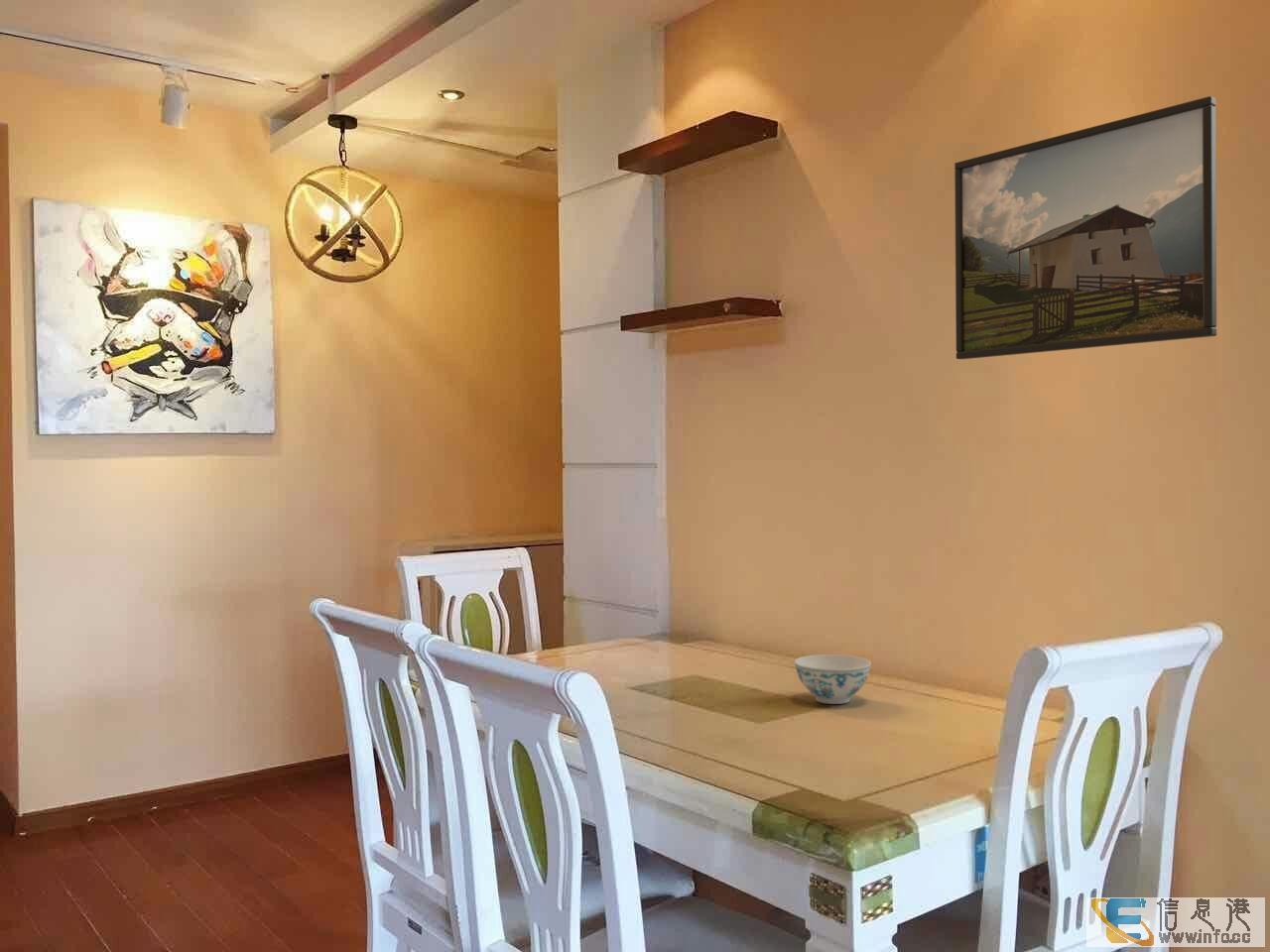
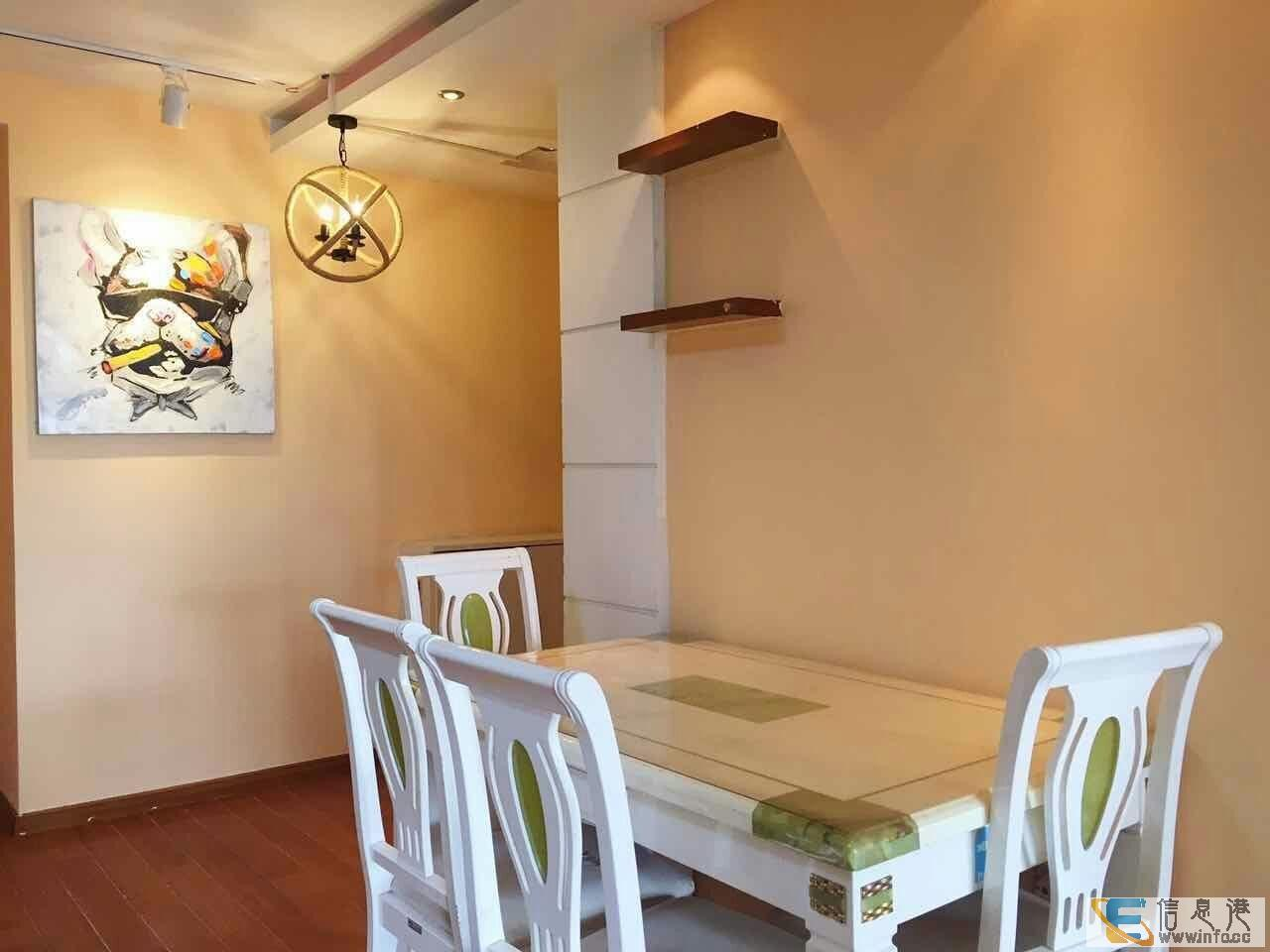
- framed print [953,95,1217,360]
- chinaware [794,654,872,705]
